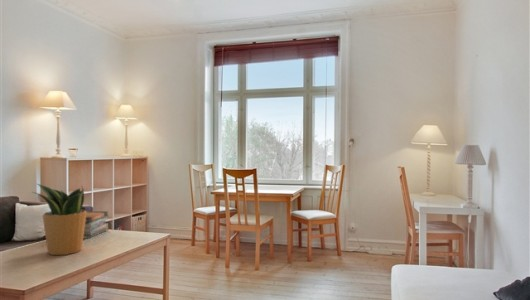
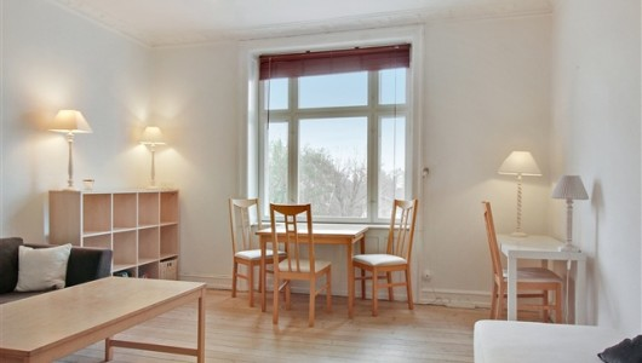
- book stack [83,210,110,240]
- potted plant [32,183,87,256]
